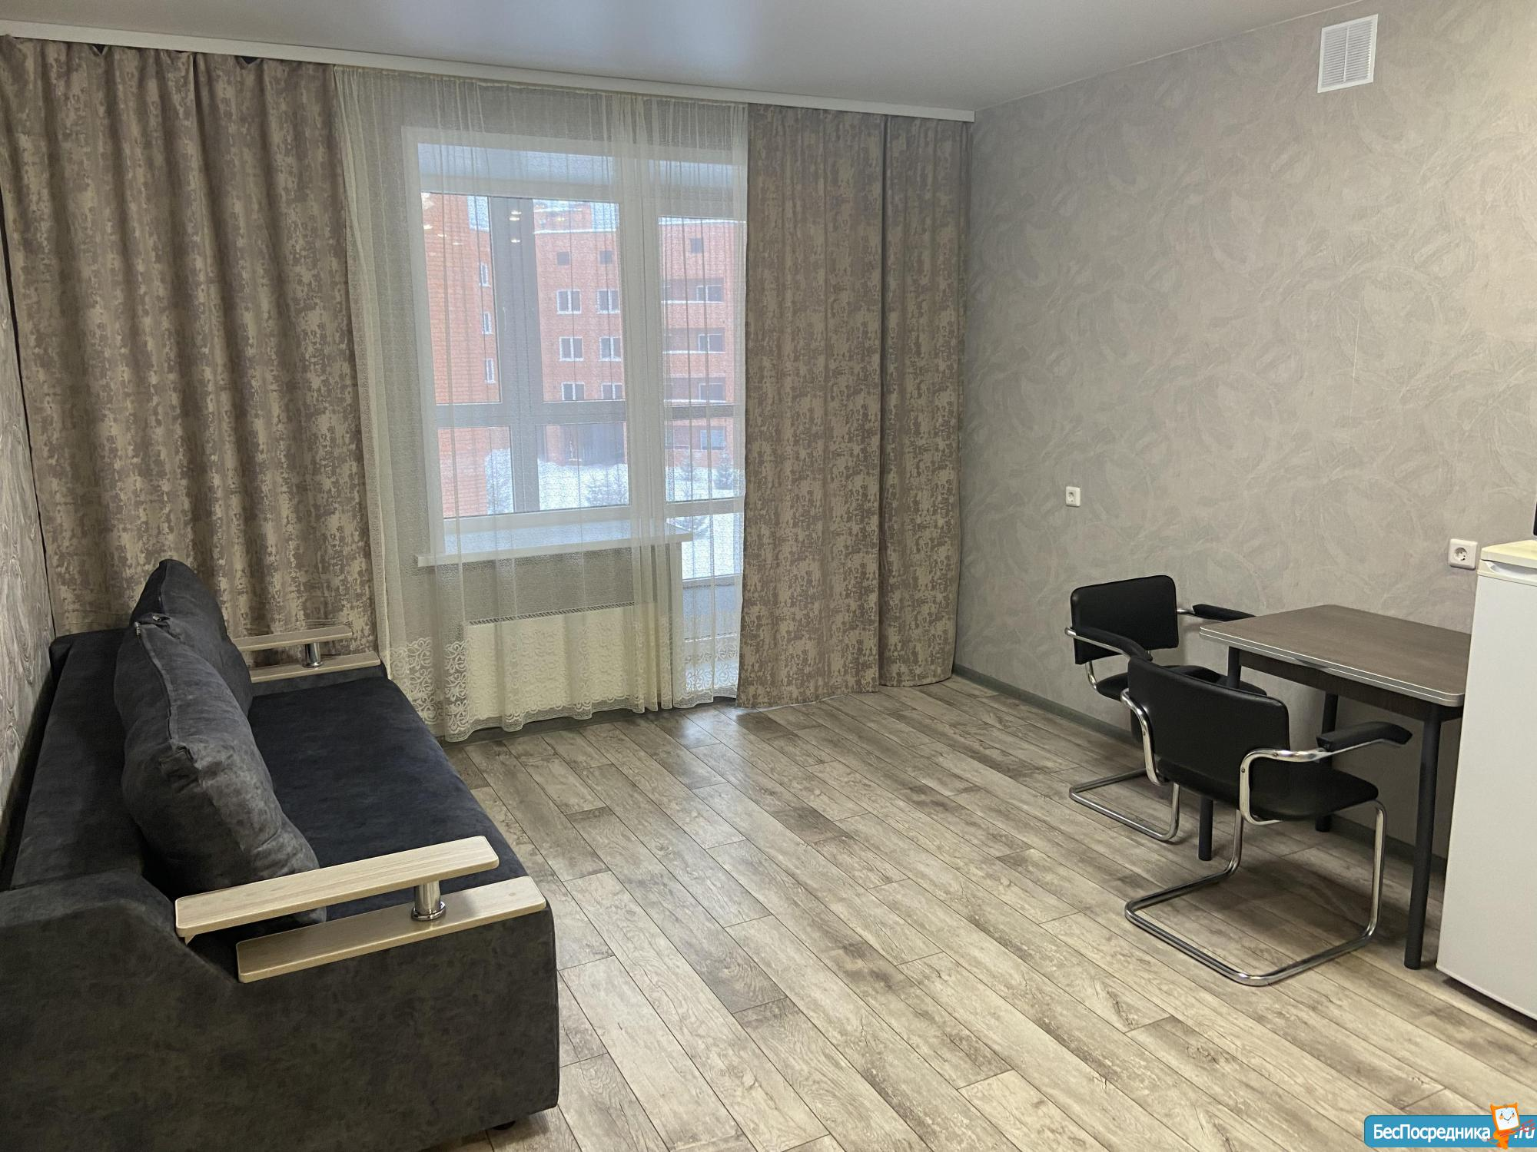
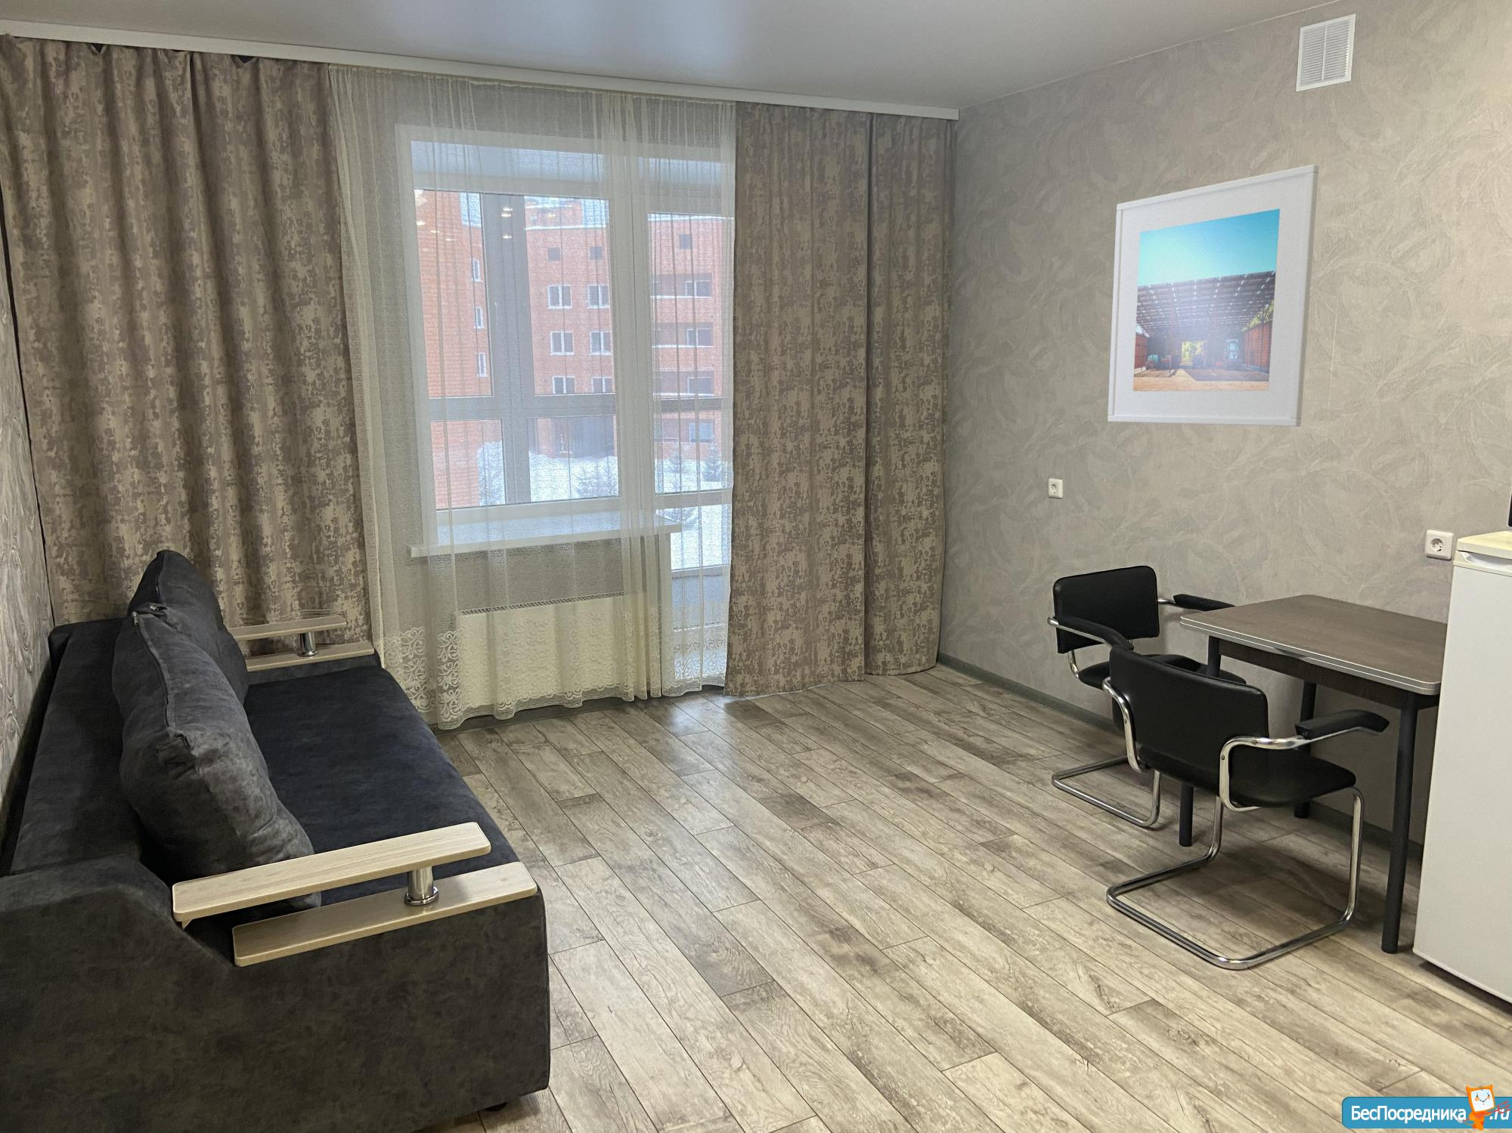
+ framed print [1107,164,1319,427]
